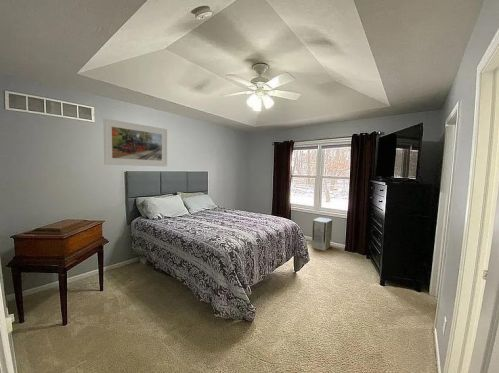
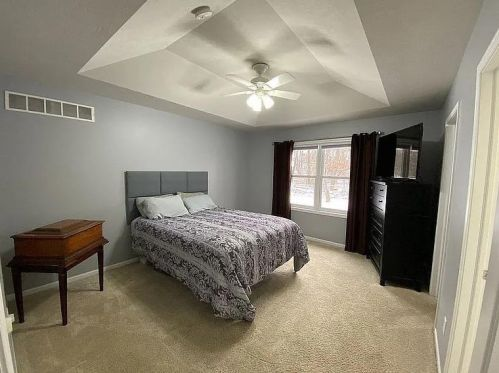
- air purifier [311,217,333,251]
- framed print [102,117,168,167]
